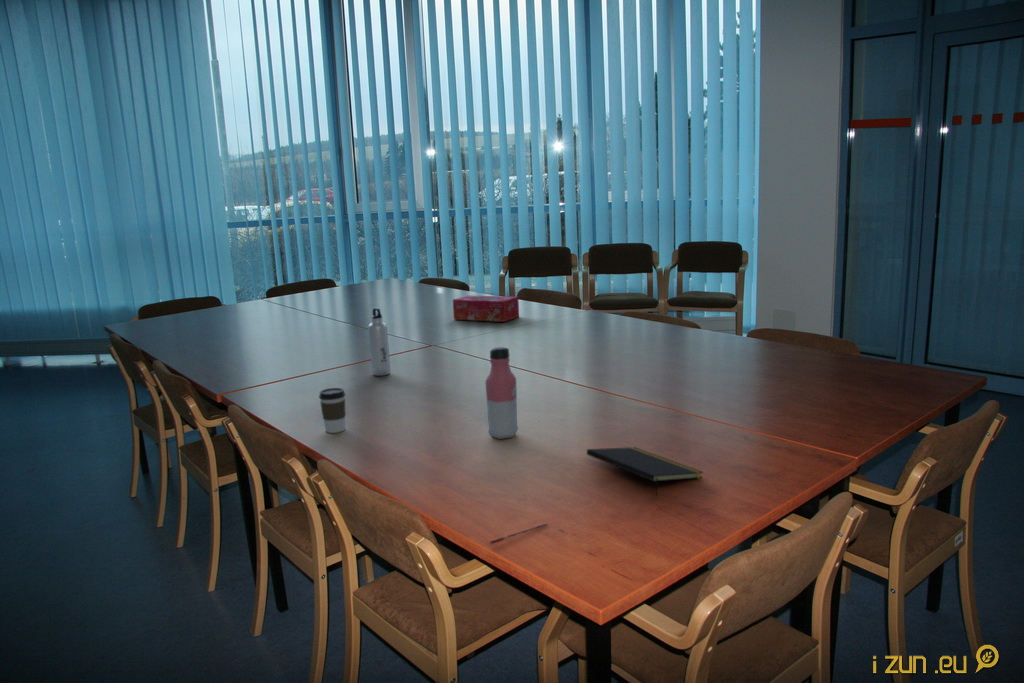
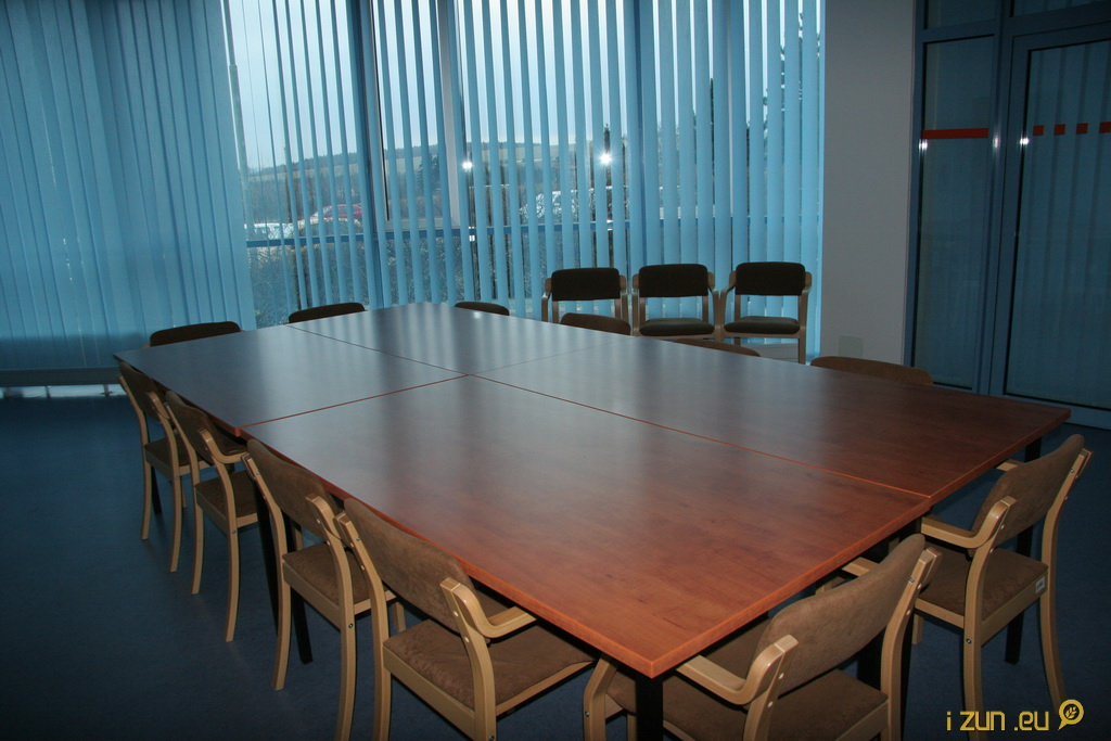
- coffee cup [318,387,346,434]
- tissue box [452,294,520,323]
- water bottle [484,346,519,440]
- pen [489,522,548,544]
- water bottle [367,307,392,377]
- notepad [586,446,704,497]
